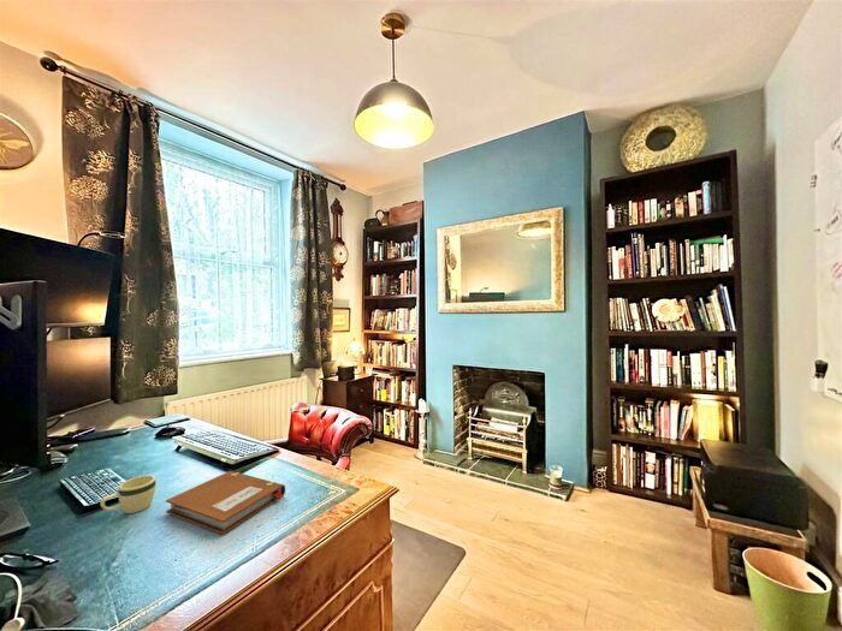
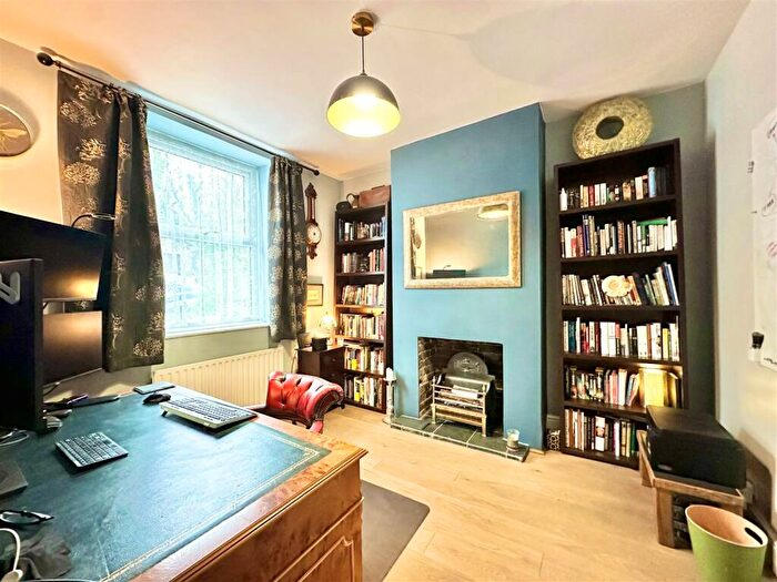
- mug [100,475,156,514]
- notebook [165,470,286,536]
